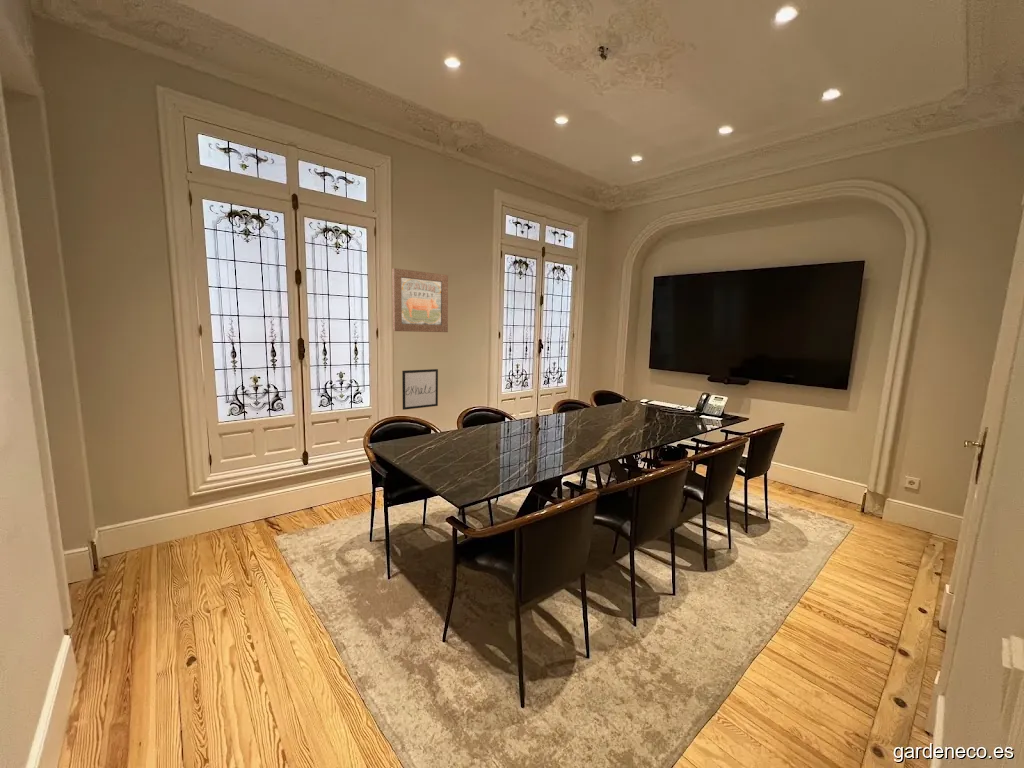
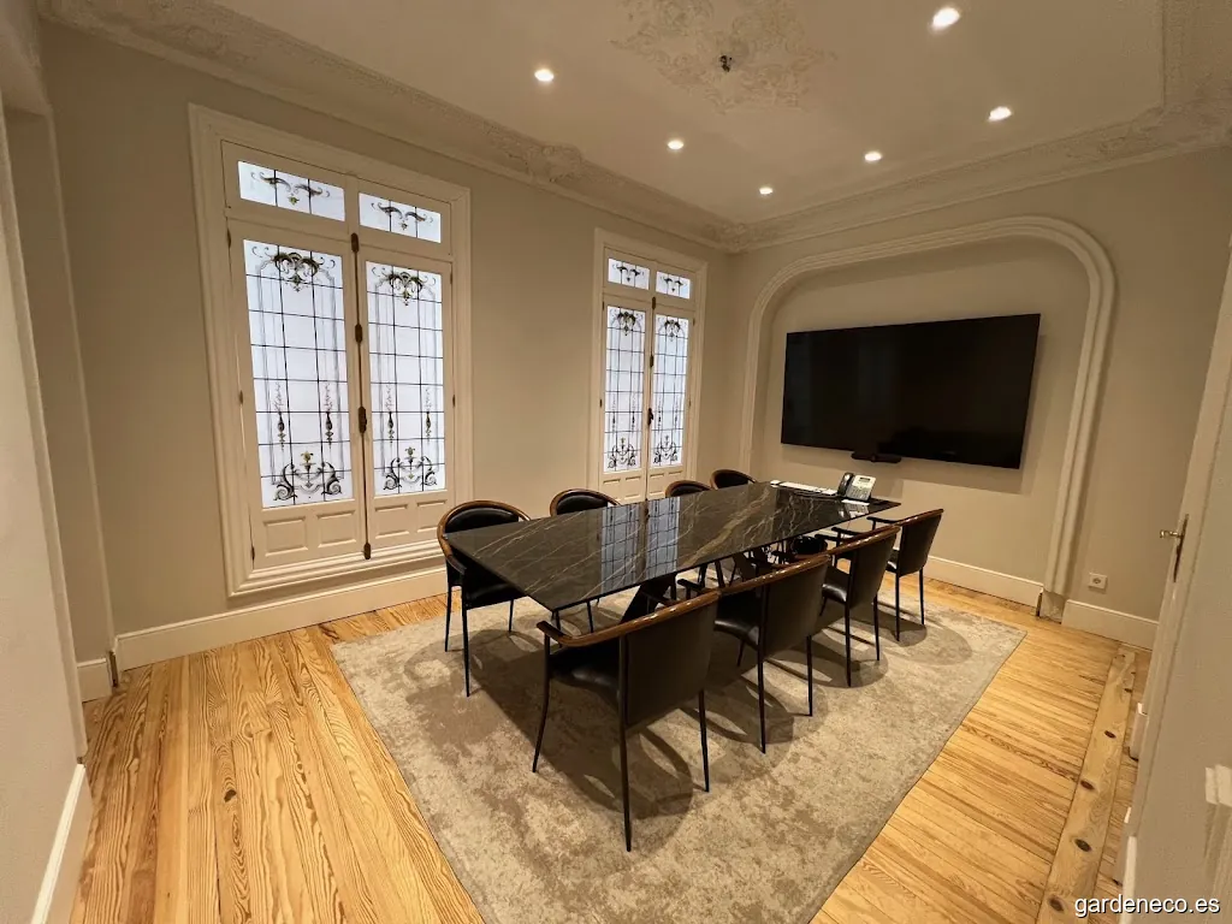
- wall art [401,368,439,411]
- wall art [391,267,449,333]
